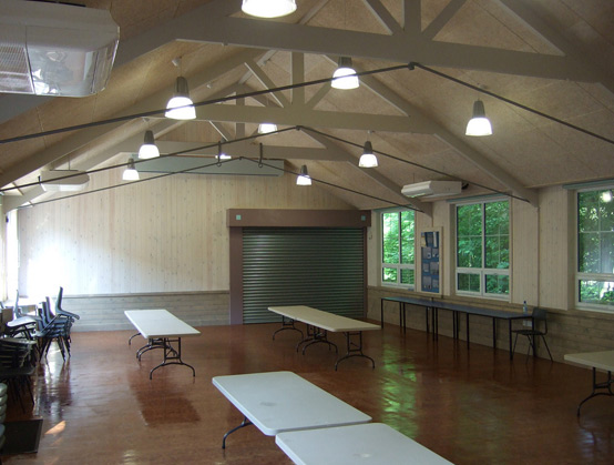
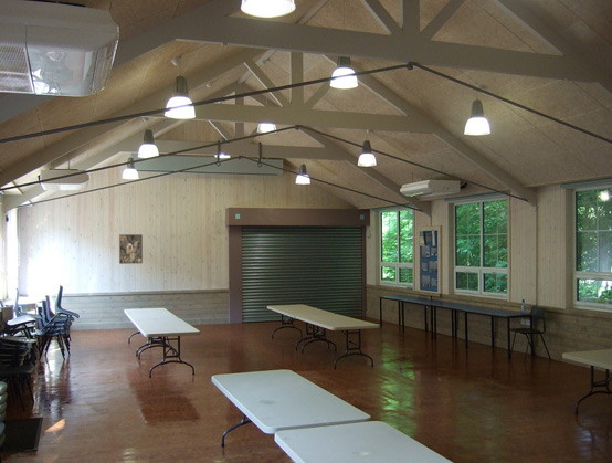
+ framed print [118,233,144,265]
